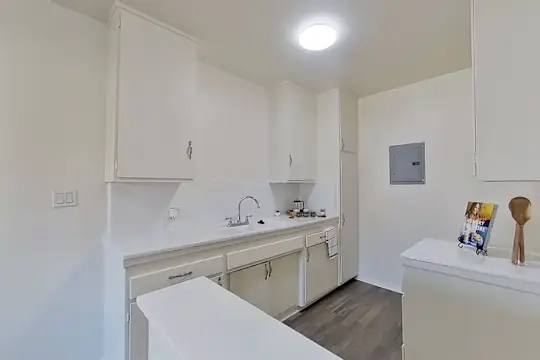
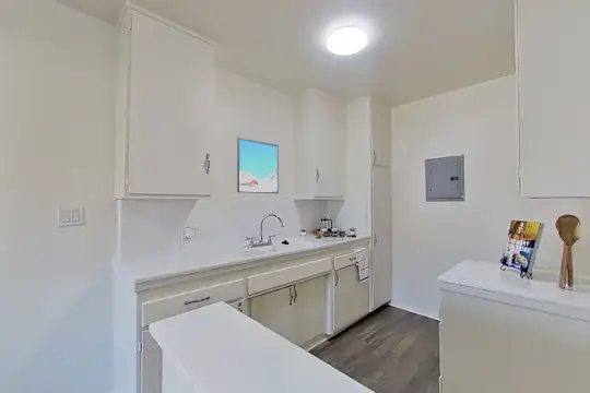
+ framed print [236,136,280,194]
